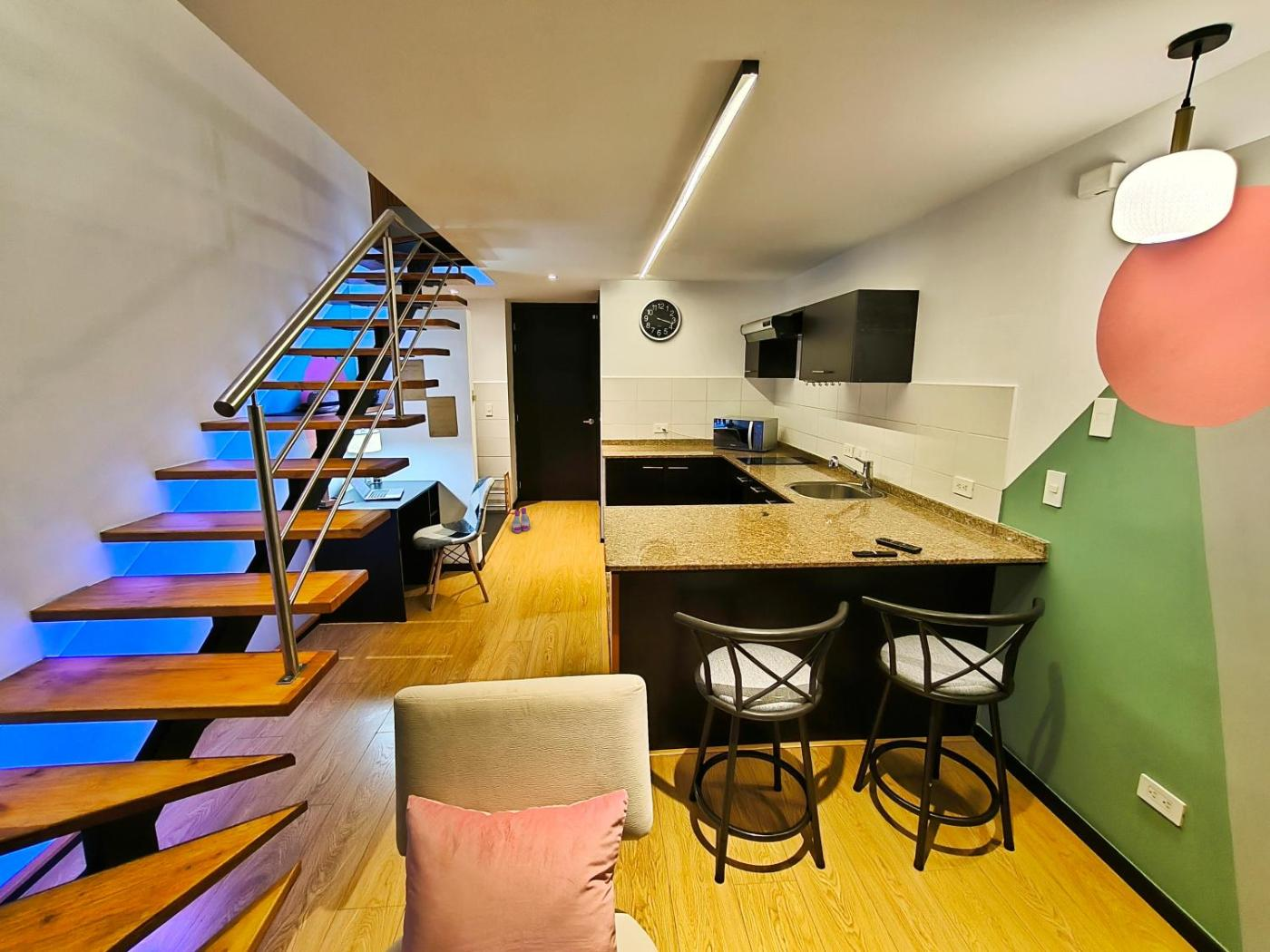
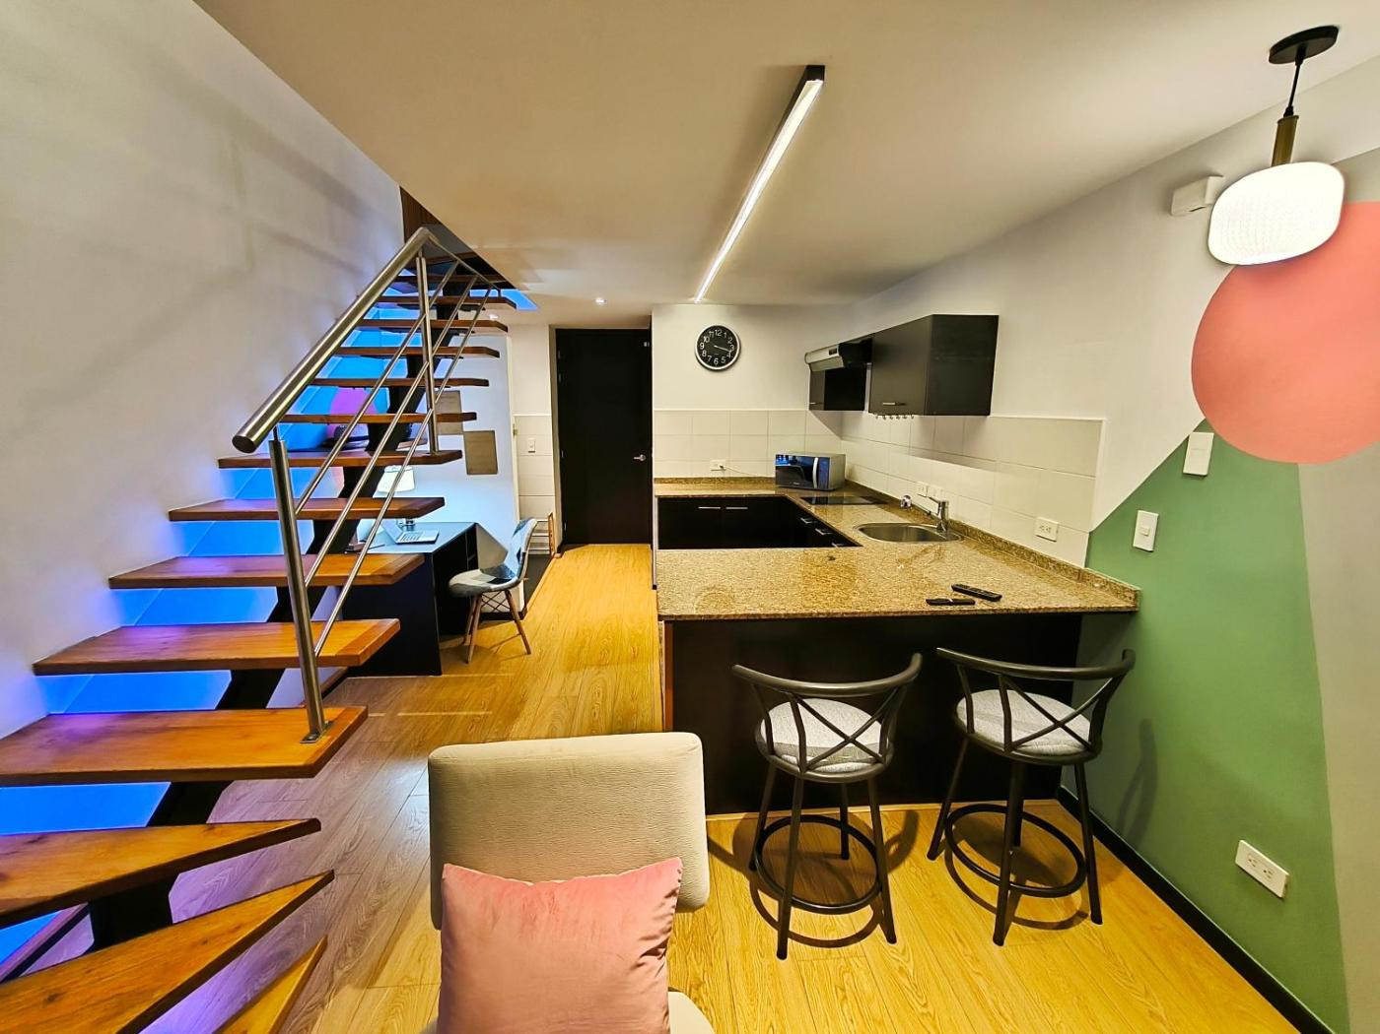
- boots [511,507,532,534]
